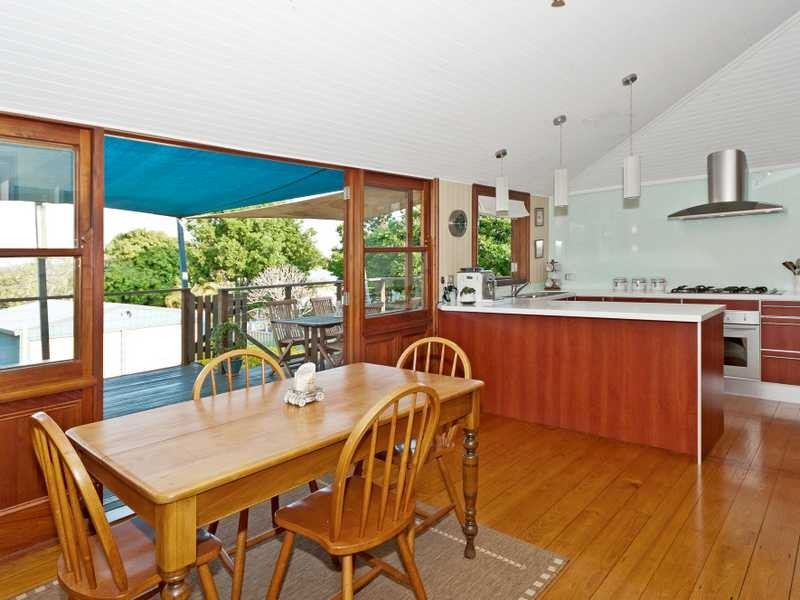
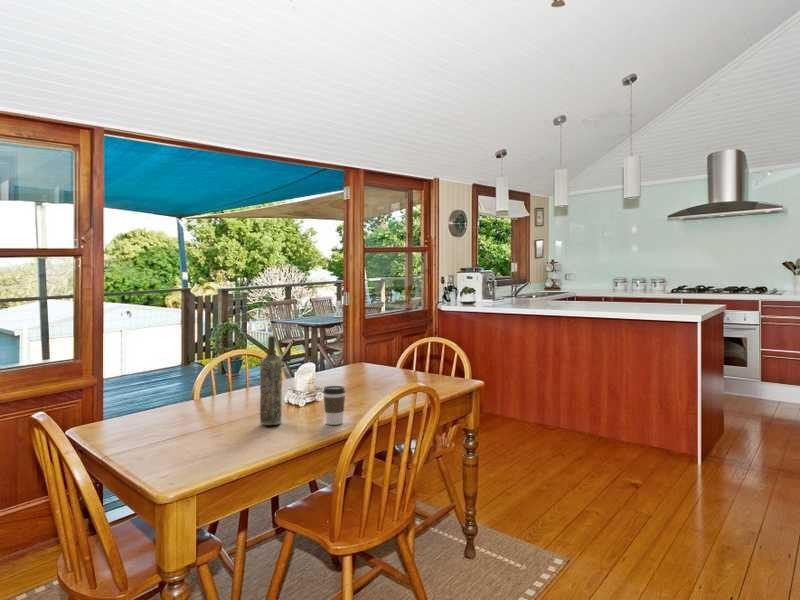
+ bottle [259,334,283,426]
+ coffee cup [322,385,346,426]
